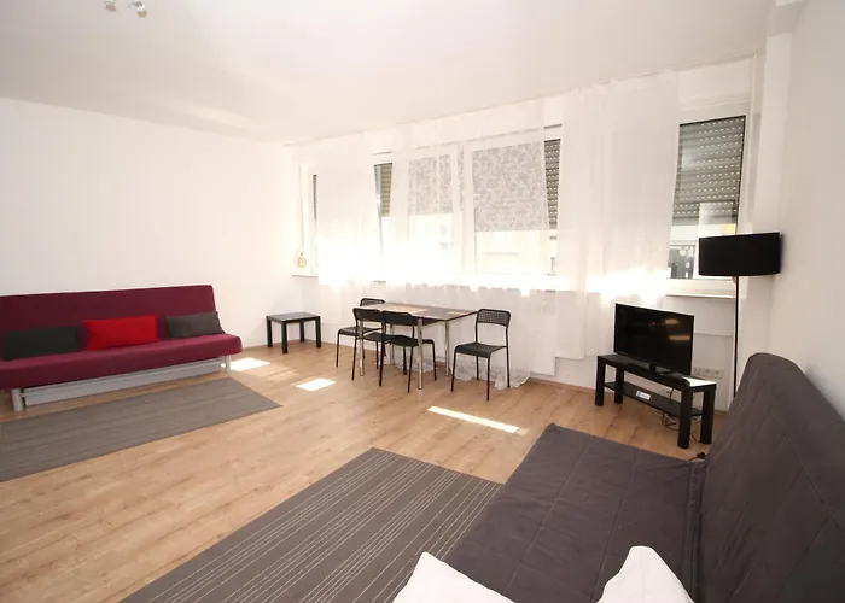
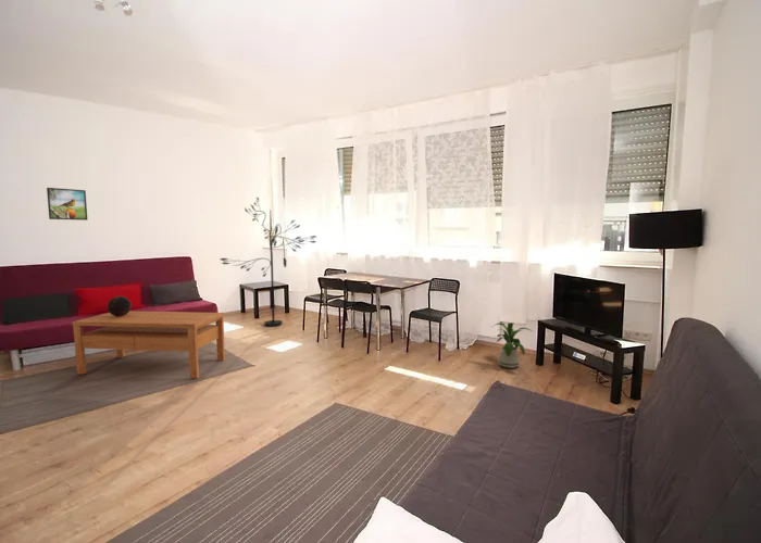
+ floor lamp [219,197,317,328]
+ house plant [490,321,533,369]
+ coffee table [72,310,226,379]
+ decorative sphere [107,295,133,316]
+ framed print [46,187,89,222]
